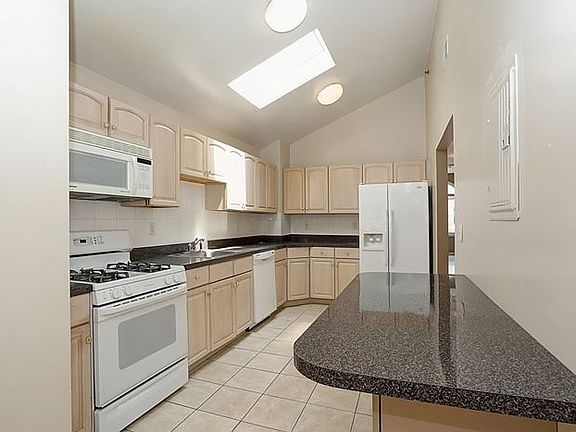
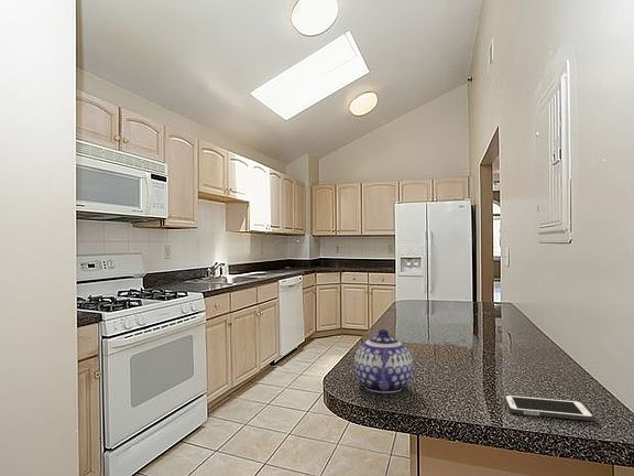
+ cell phone [503,393,595,422]
+ teapot [353,328,414,394]
